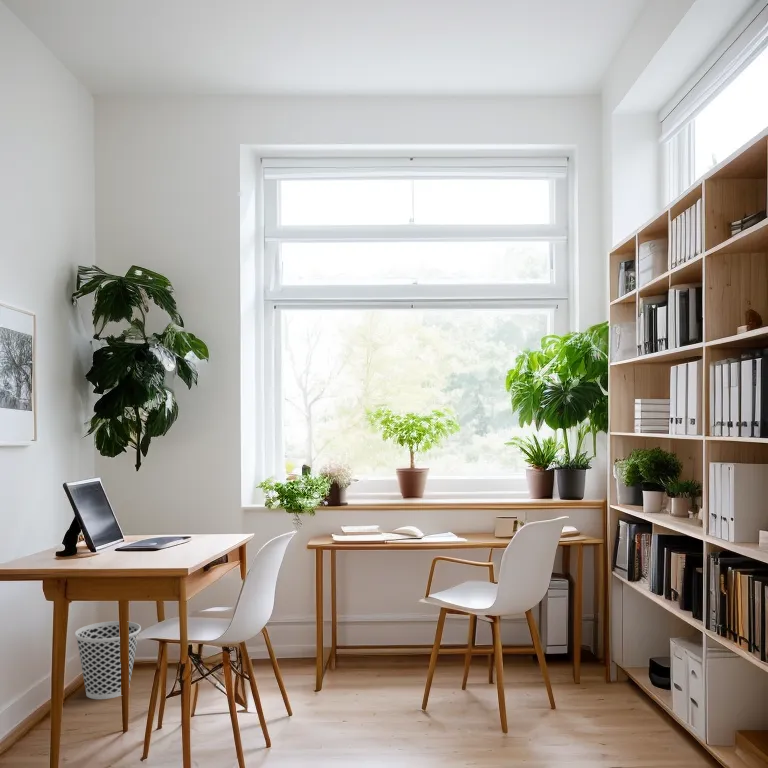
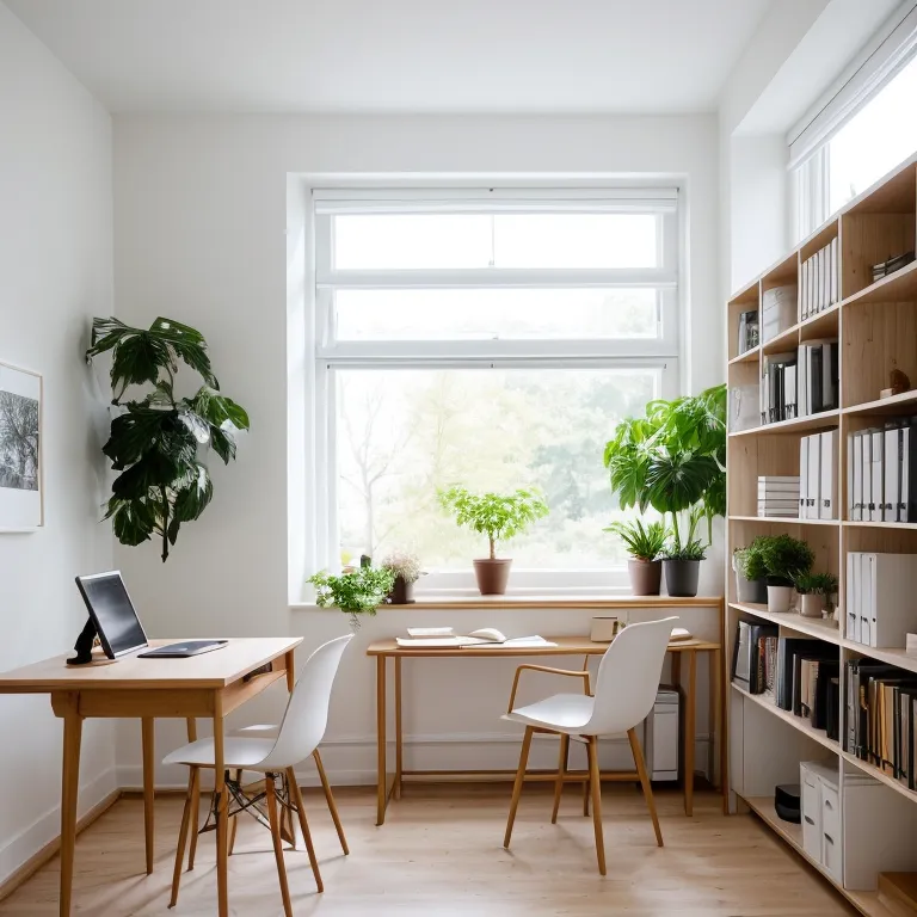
- wastebasket [74,620,142,700]
